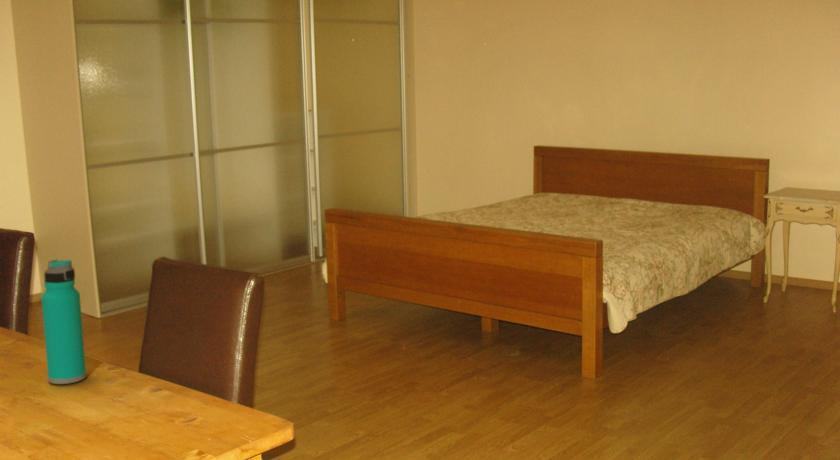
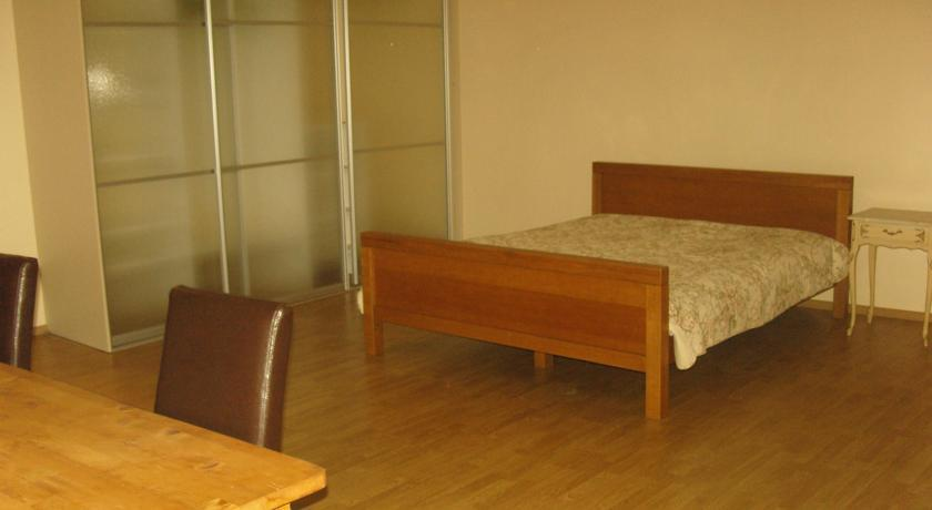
- water bottle [40,259,87,385]
